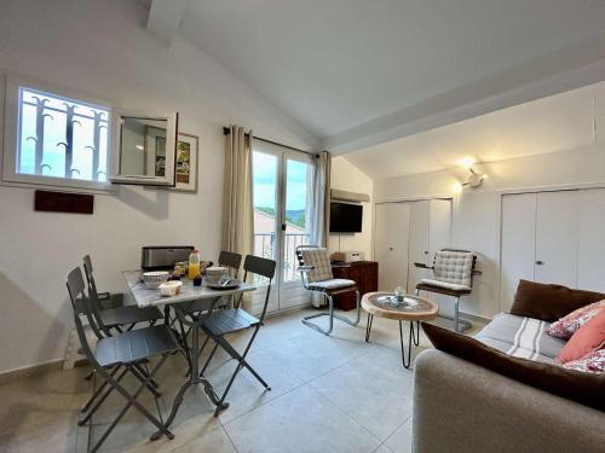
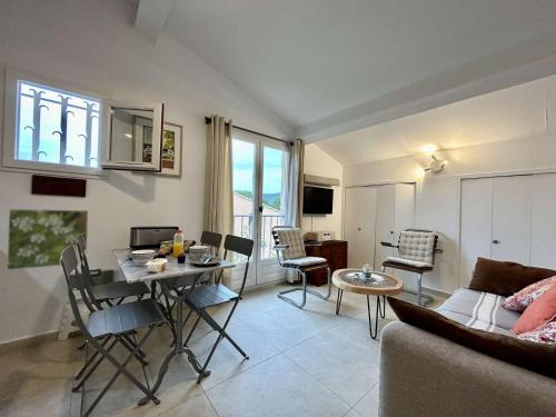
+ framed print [6,208,89,271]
